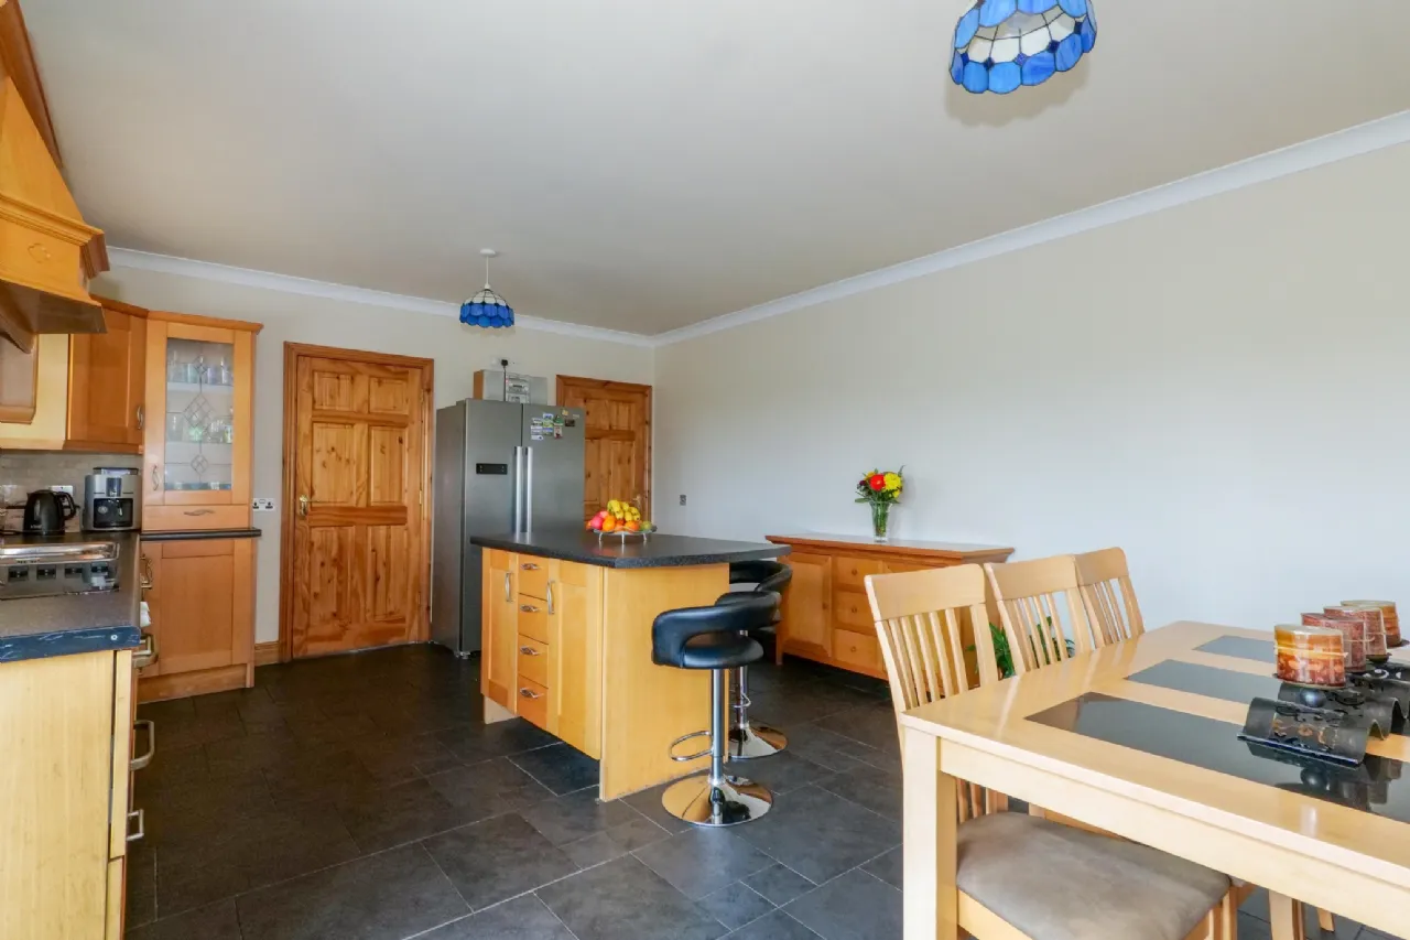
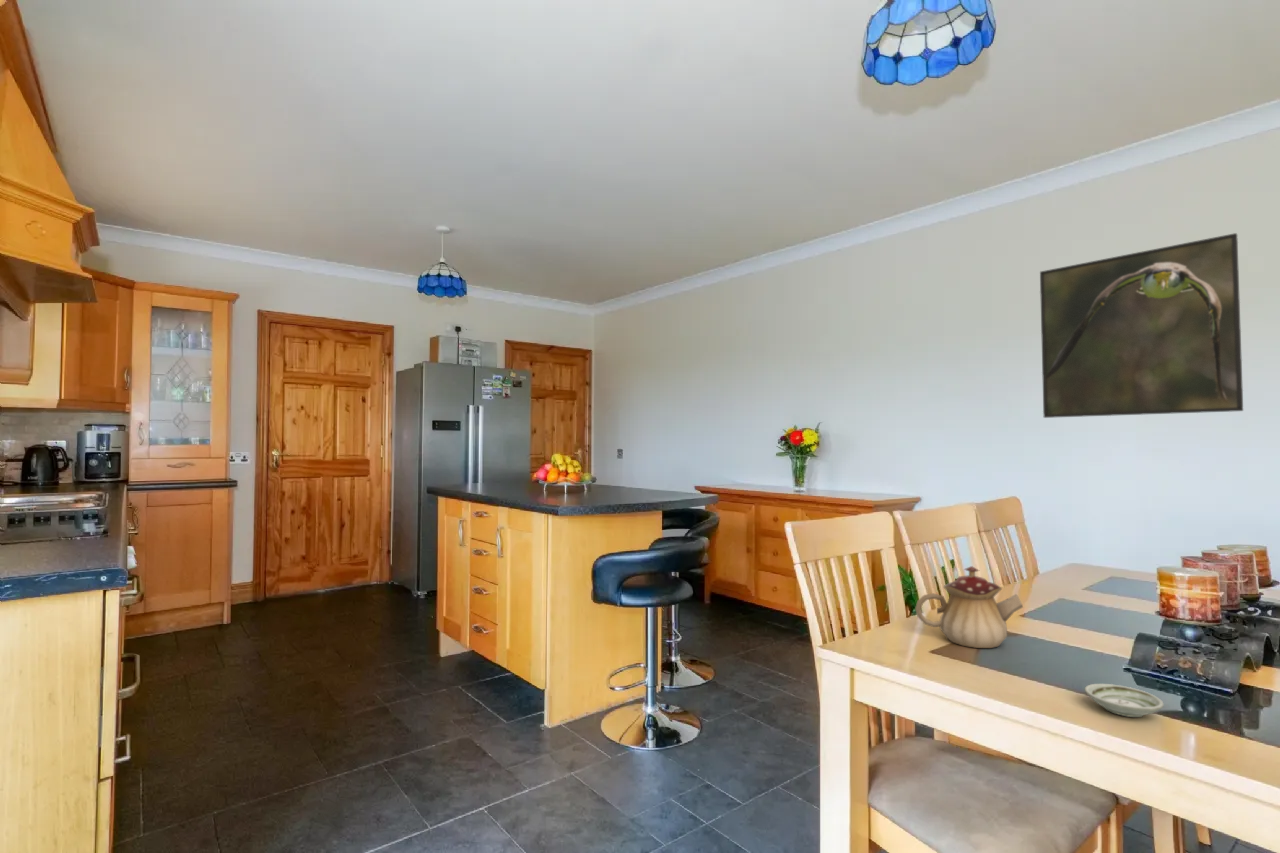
+ saucer [1084,683,1165,718]
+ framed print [1039,232,1244,419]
+ teapot [914,565,1024,649]
